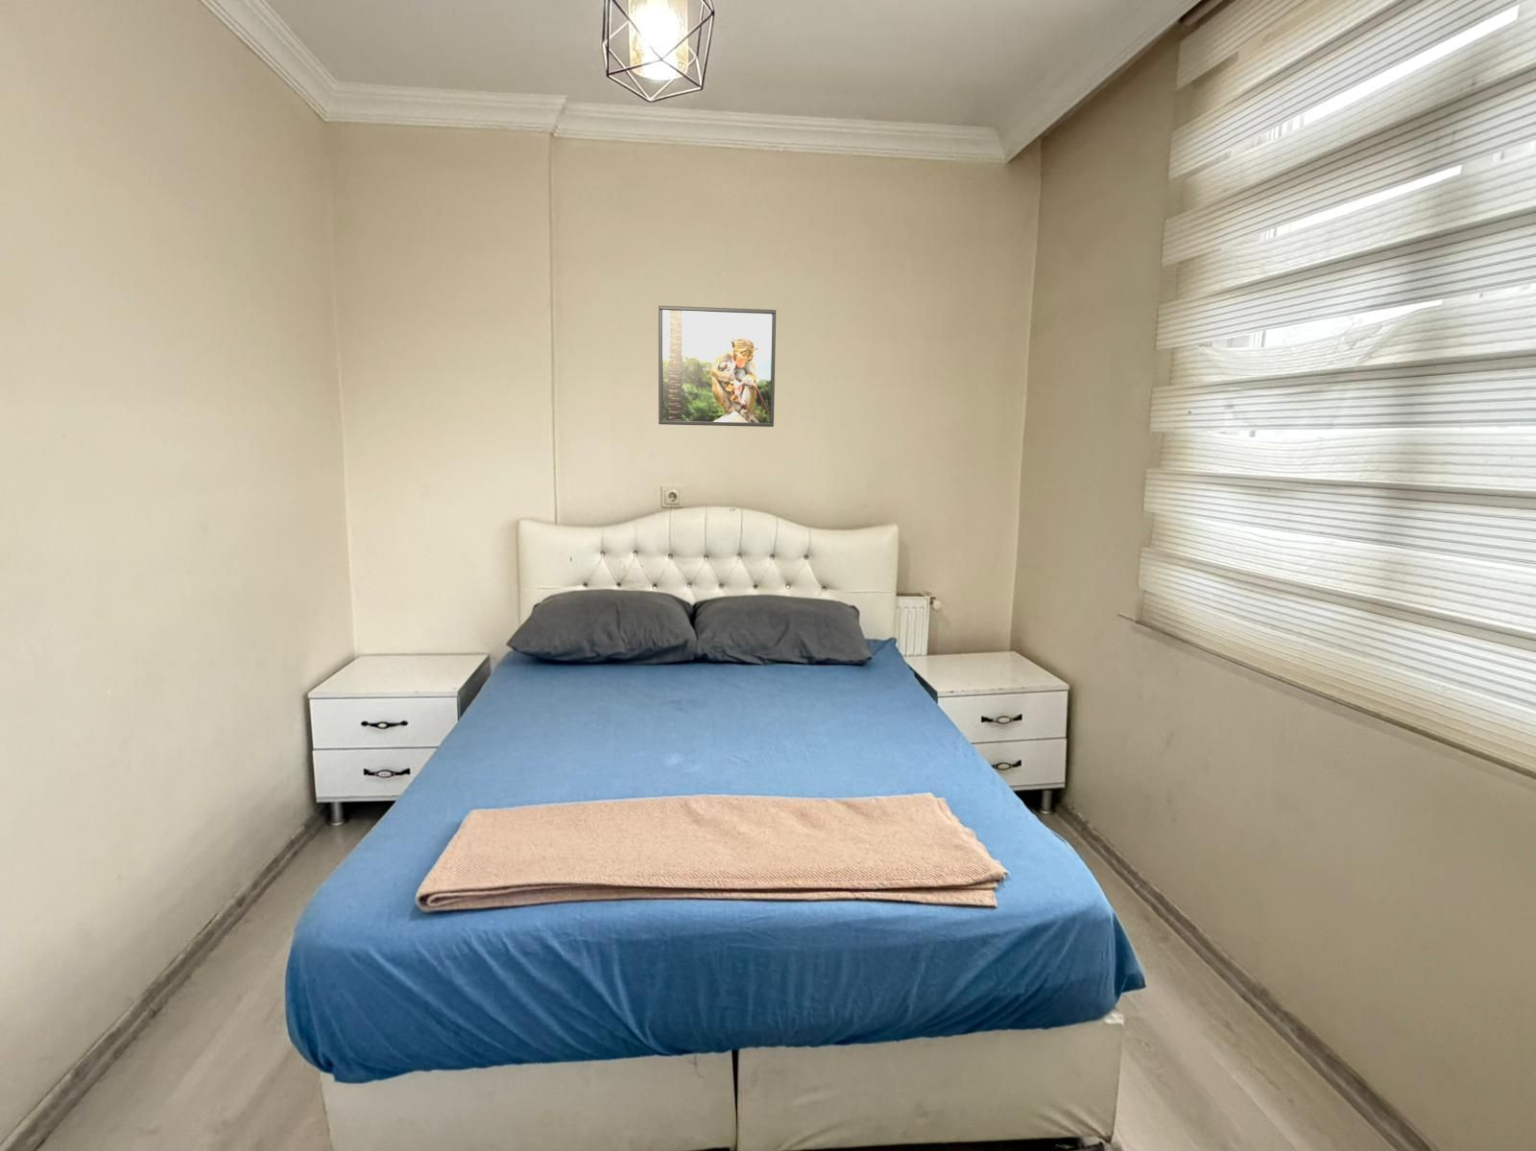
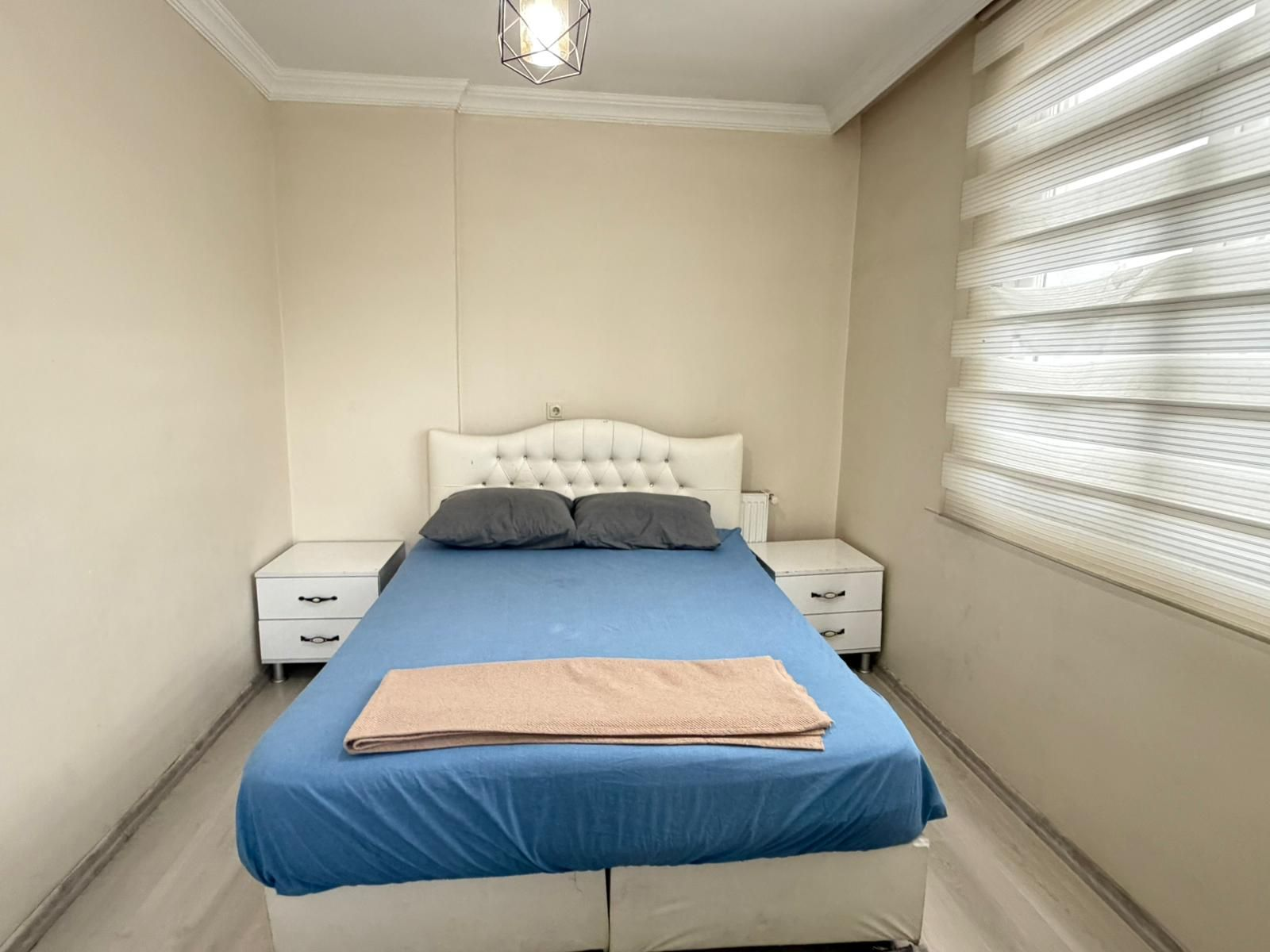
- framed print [658,305,776,428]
